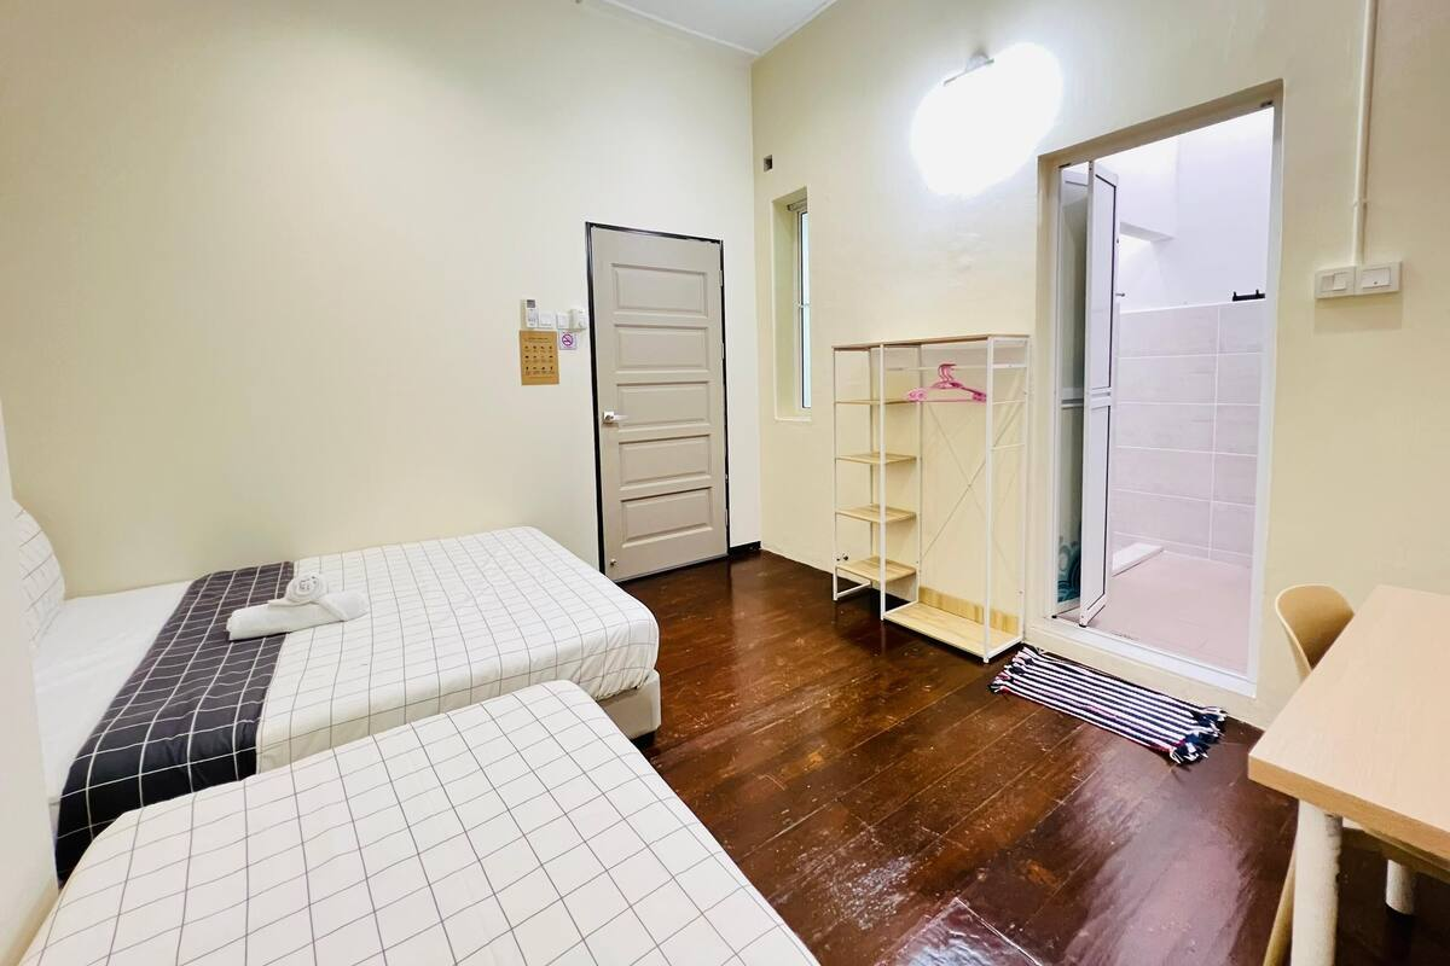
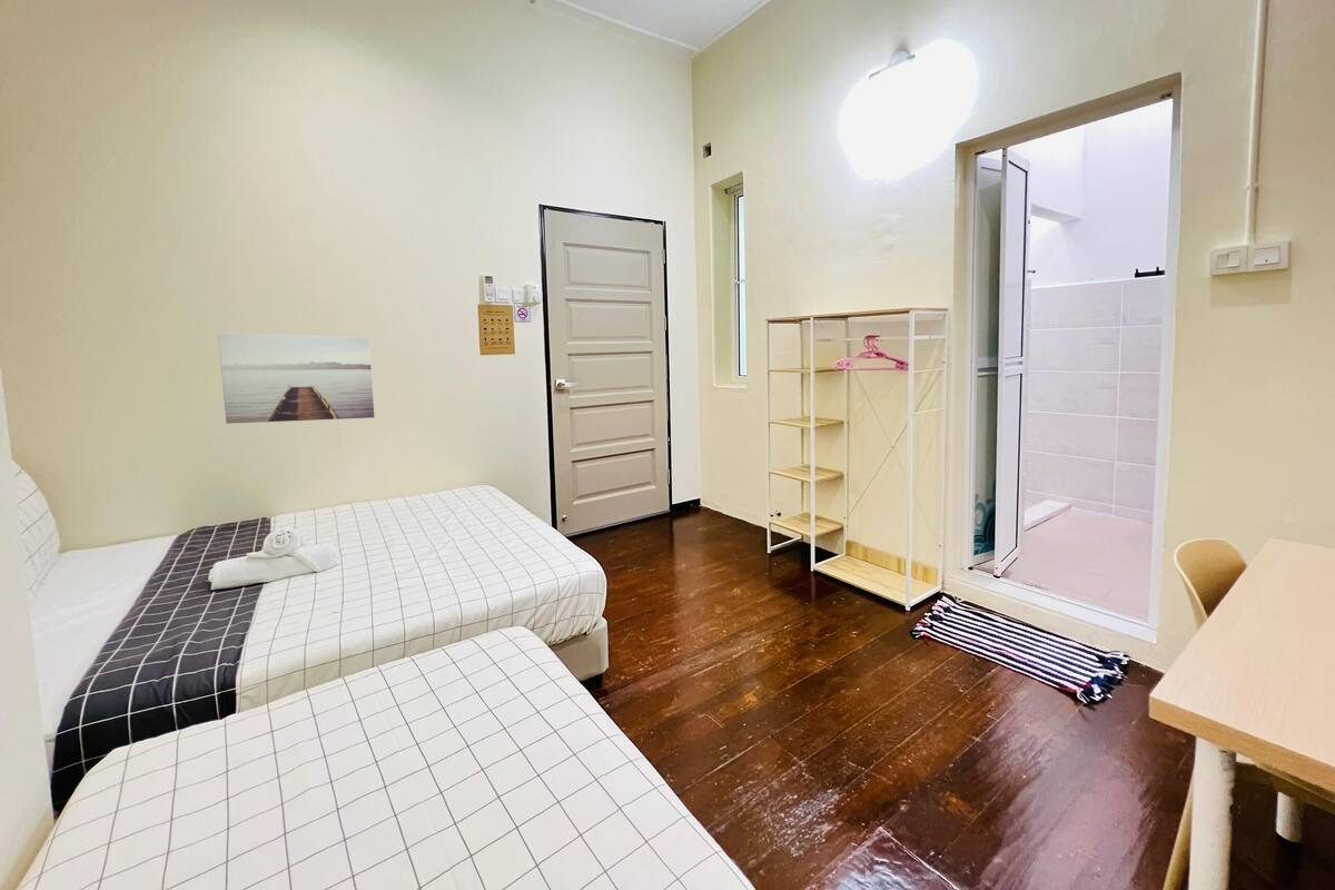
+ wall art [217,333,375,425]
